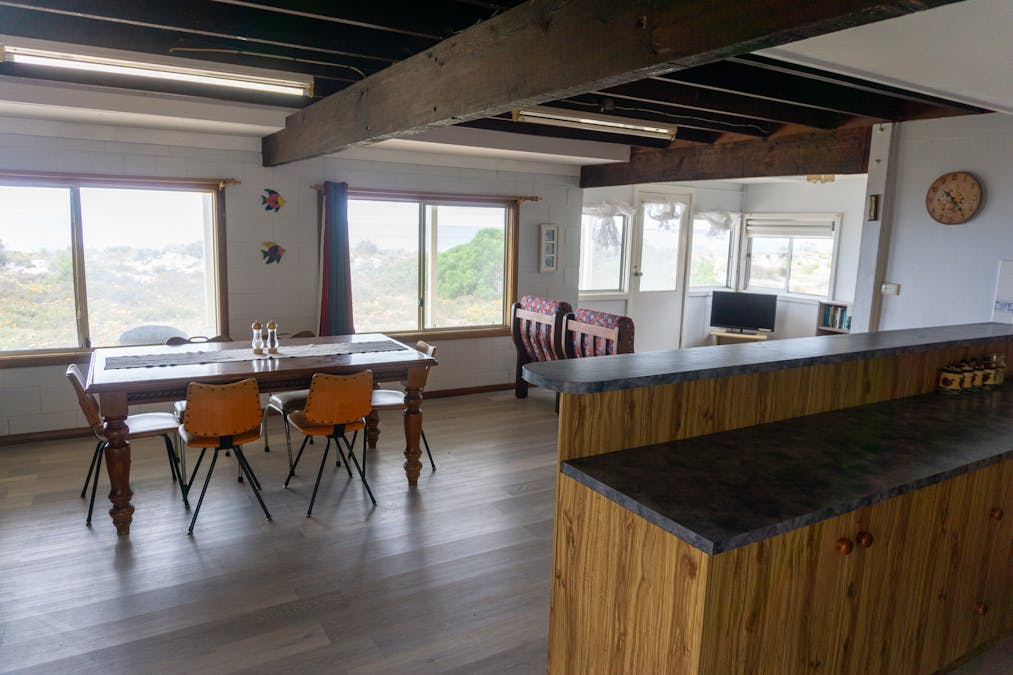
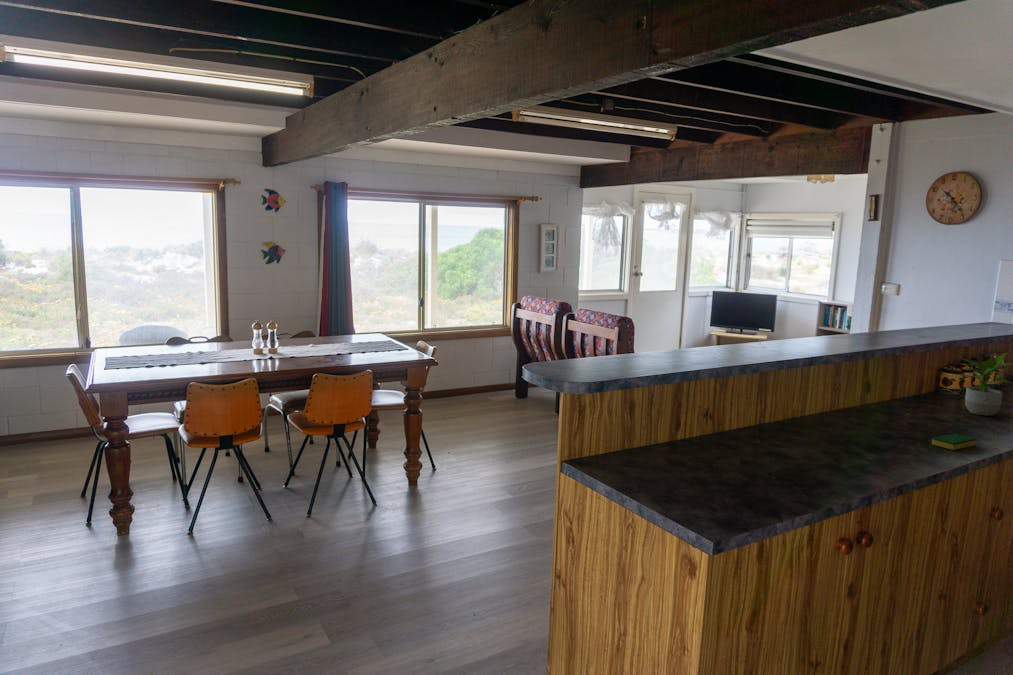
+ potted plant [956,352,1013,417]
+ dish sponge [931,433,977,451]
